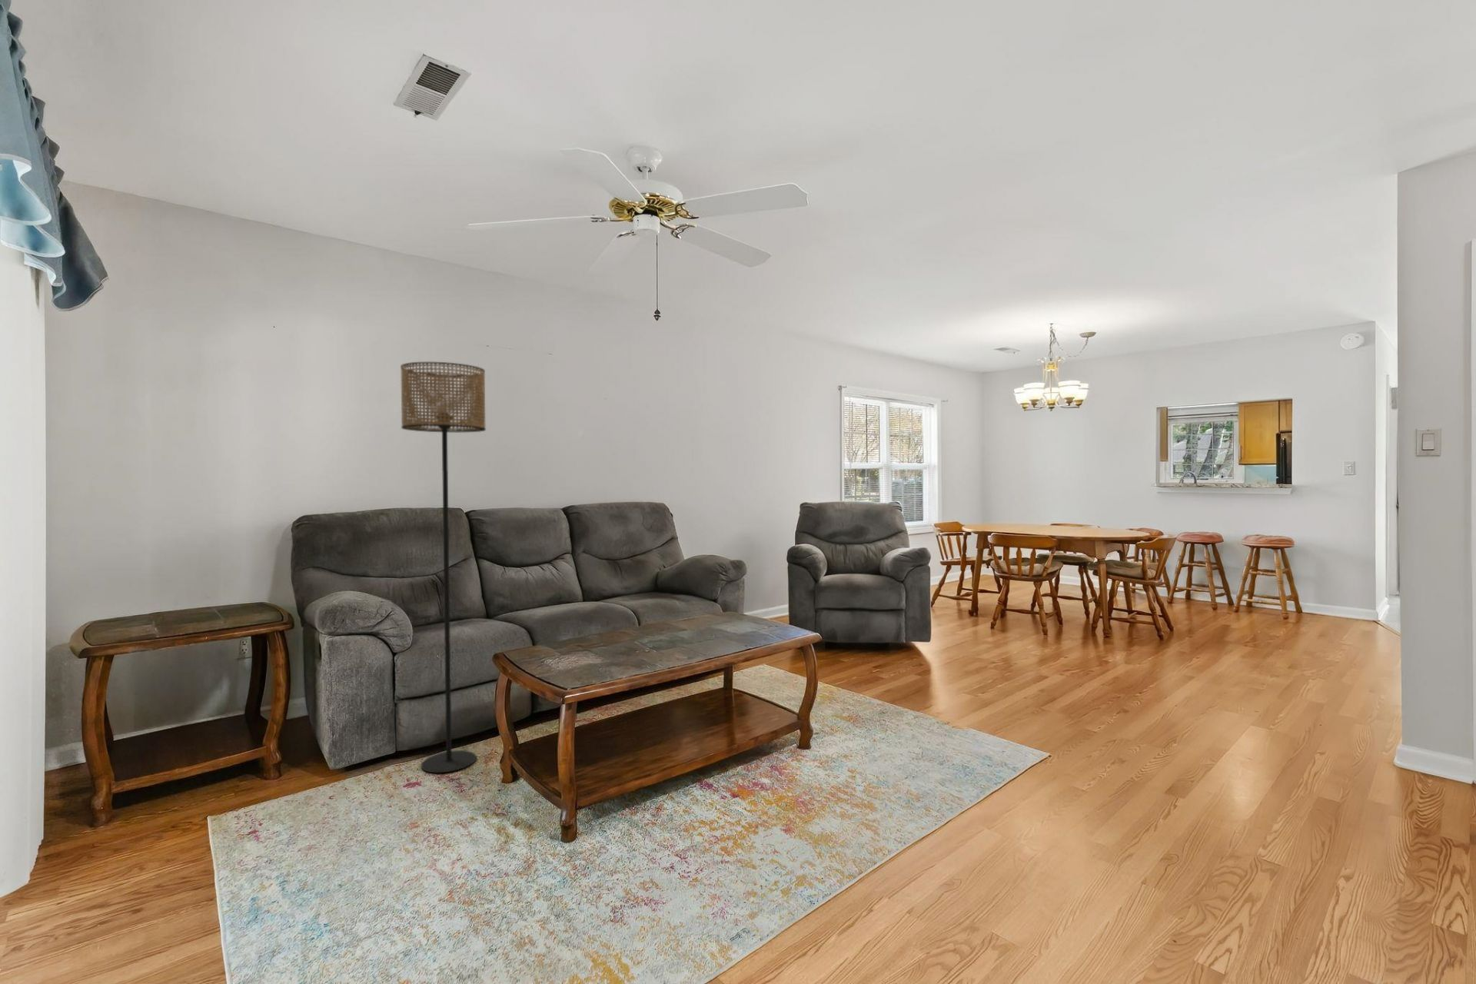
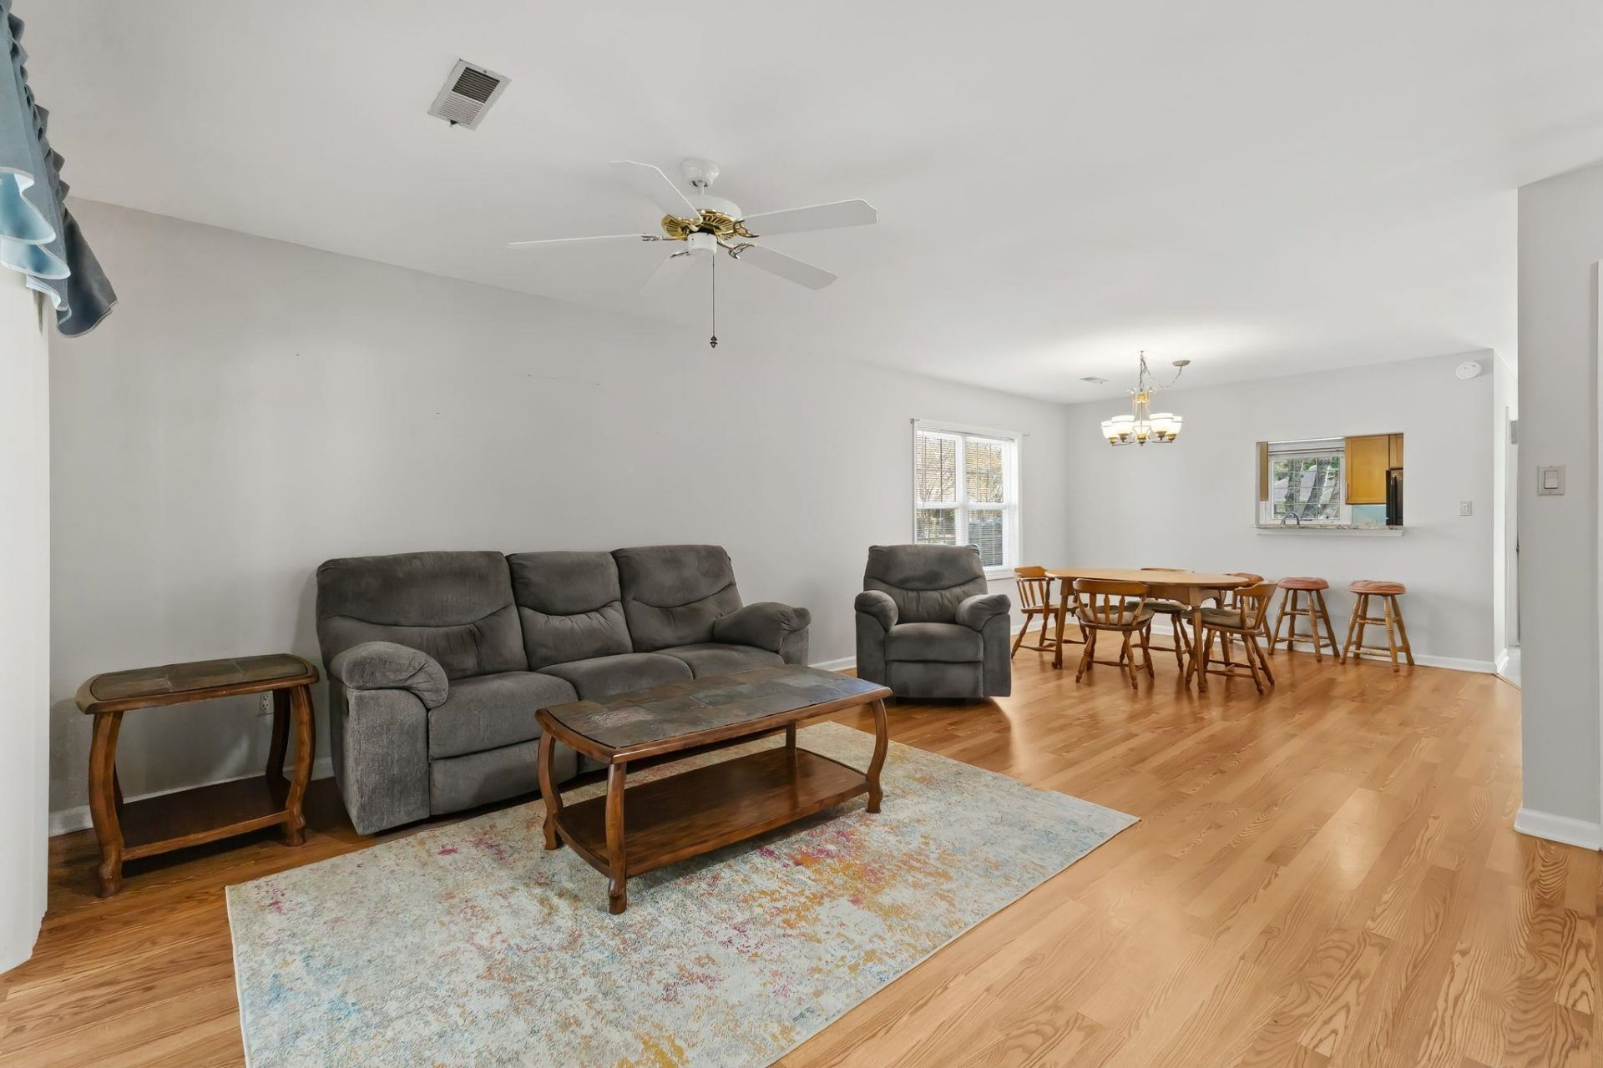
- floor lamp [400,361,487,774]
